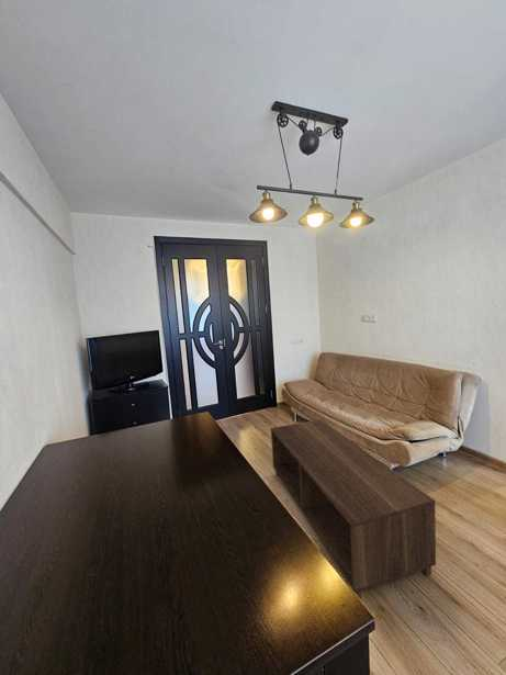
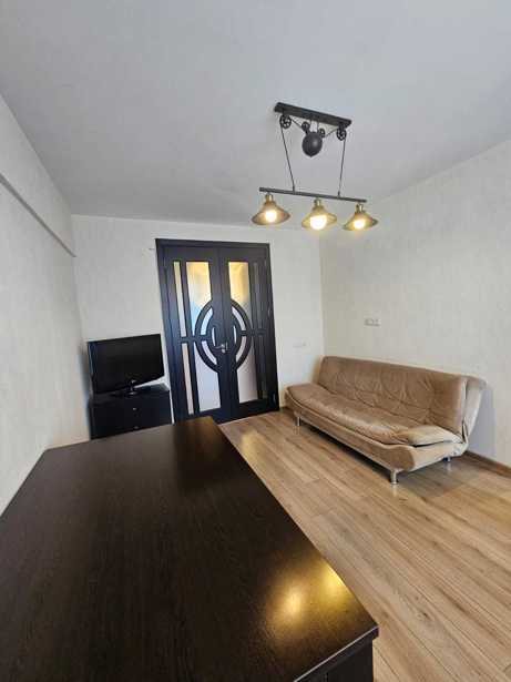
- coffee table [270,418,437,600]
